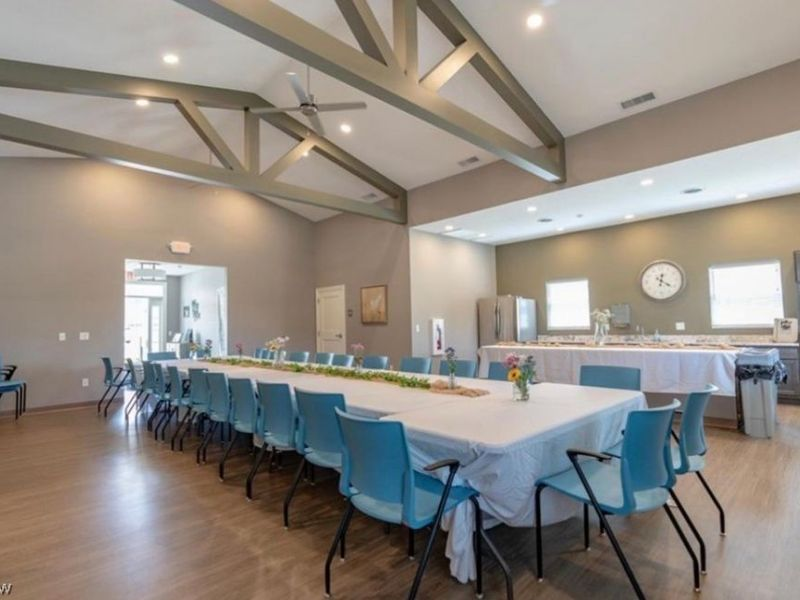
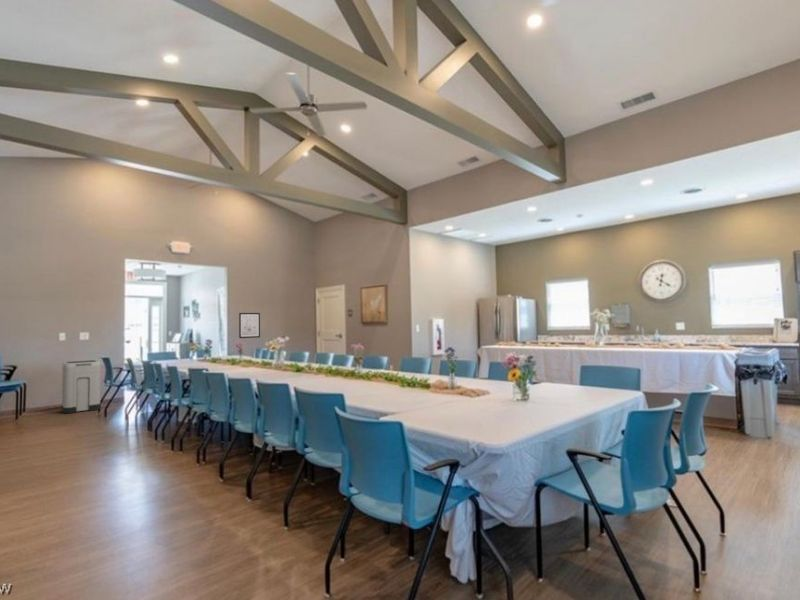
+ trash can [61,359,102,414]
+ wall art [238,312,261,339]
